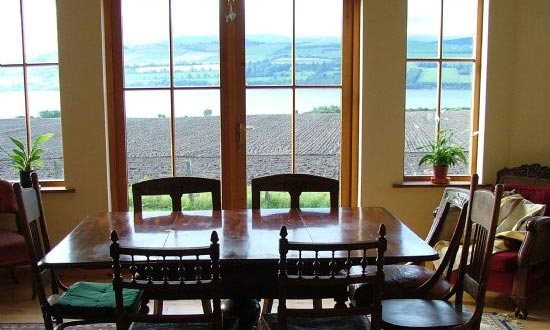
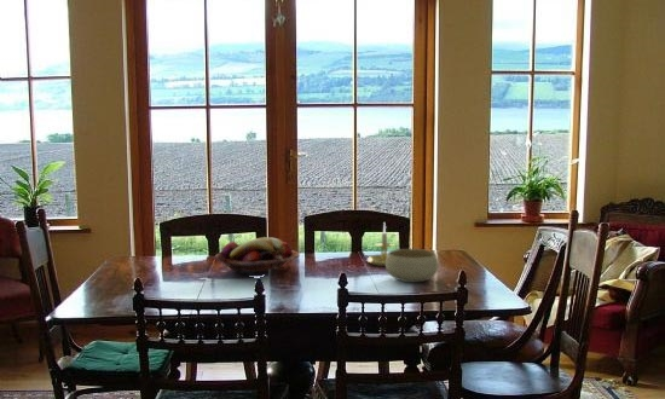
+ fruit basket [214,236,300,276]
+ bowl [384,248,440,283]
+ candle holder [366,222,394,267]
